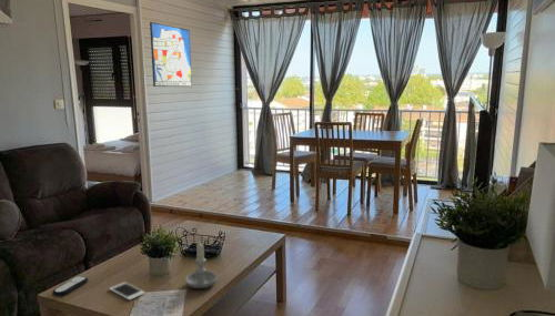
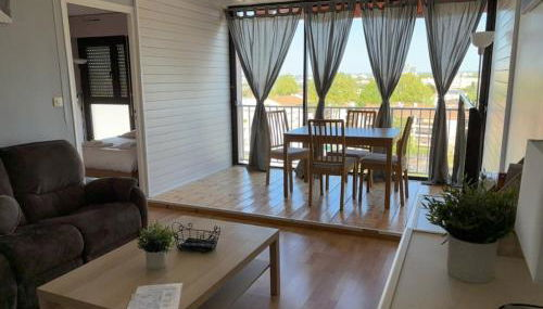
- wall art [149,21,193,88]
- candle [184,241,218,289]
- cell phone [109,282,147,302]
- remote control [51,275,89,297]
